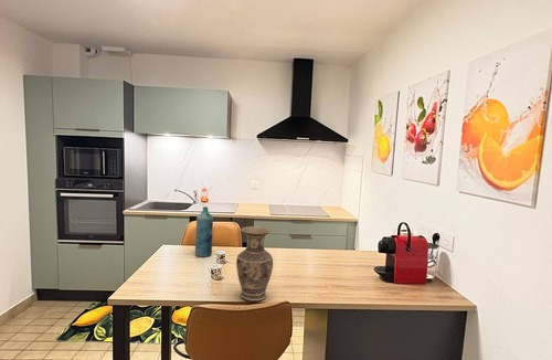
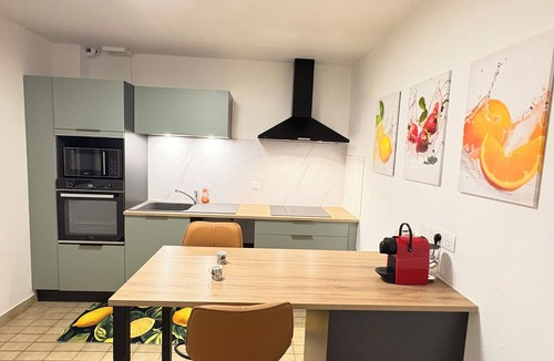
- bottle [194,205,214,258]
- vase [235,225,274,303]
